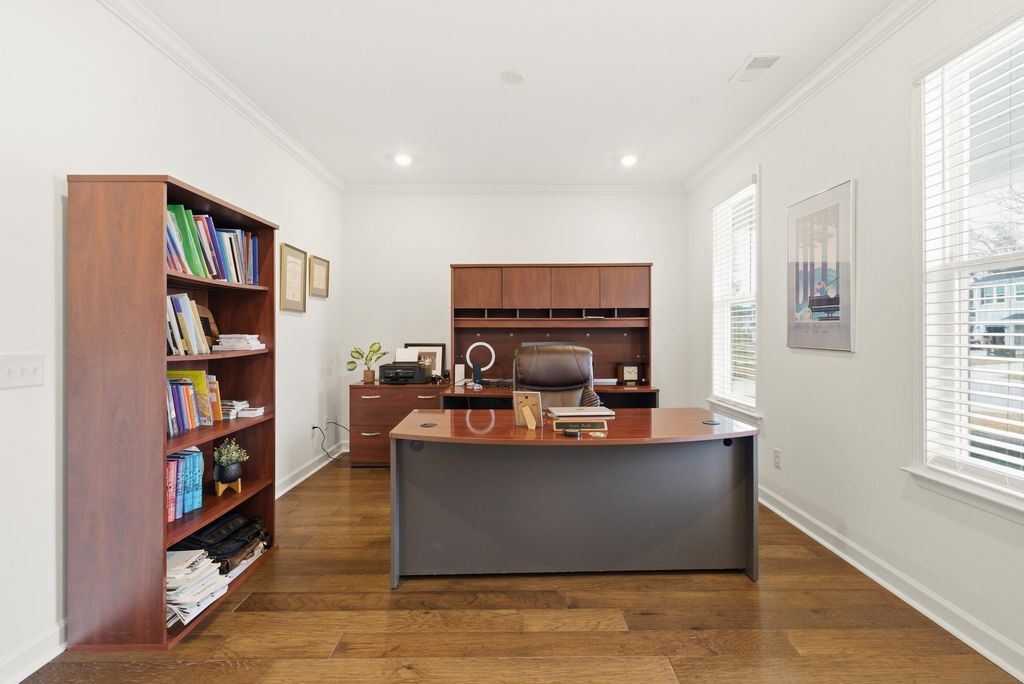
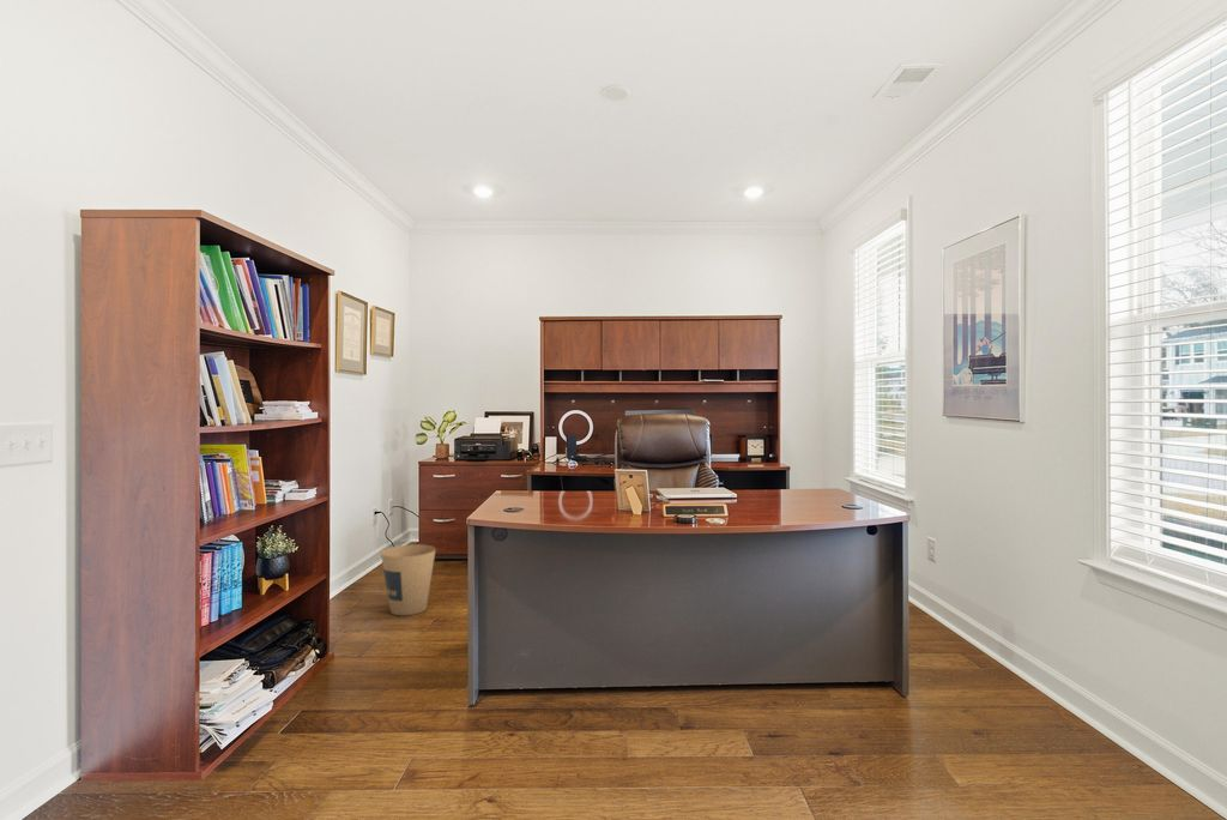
+ trash can [380,543,437,616]
